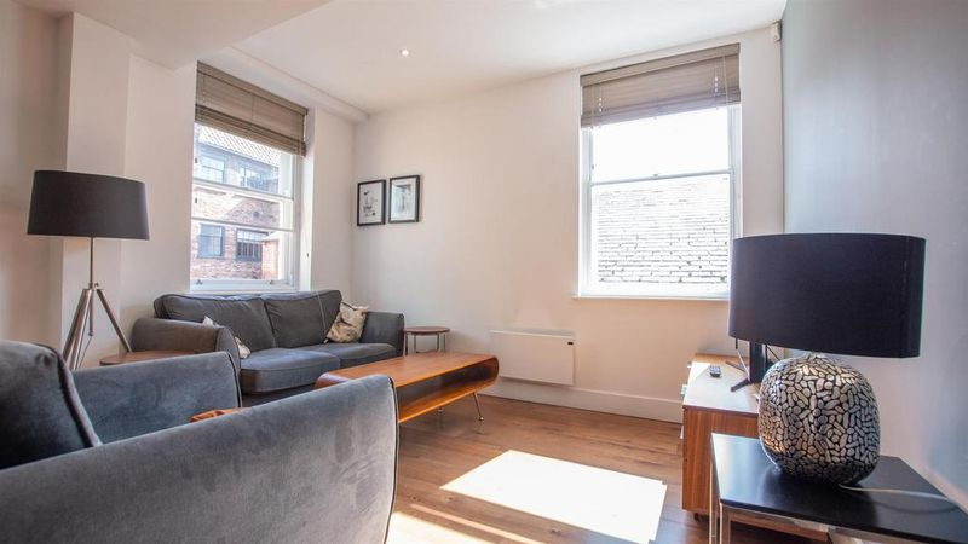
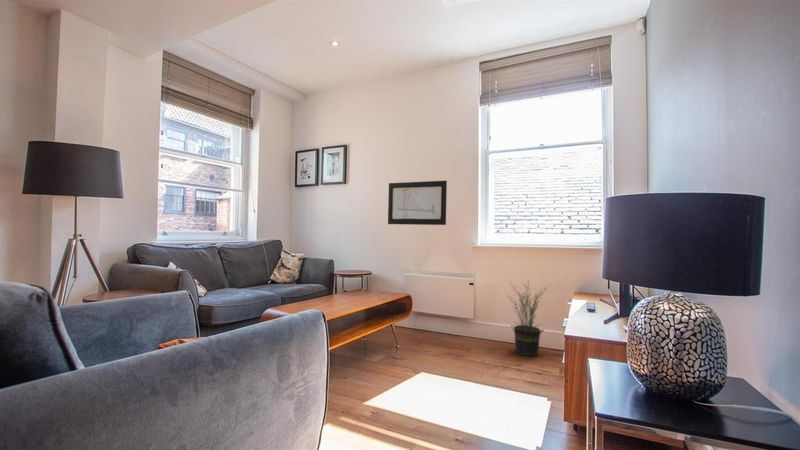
+ wall art [387,180,448,226]
+ potted plant [502,280,552,357]
